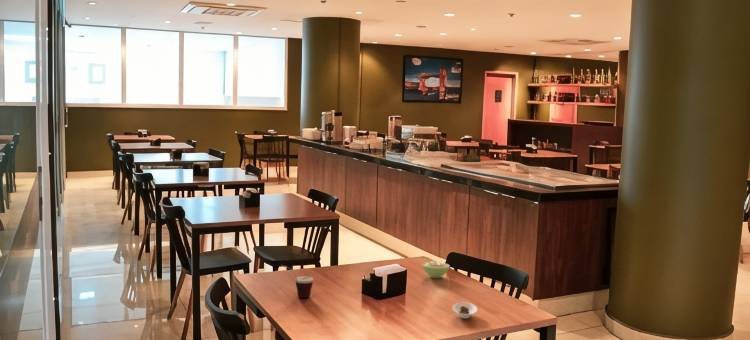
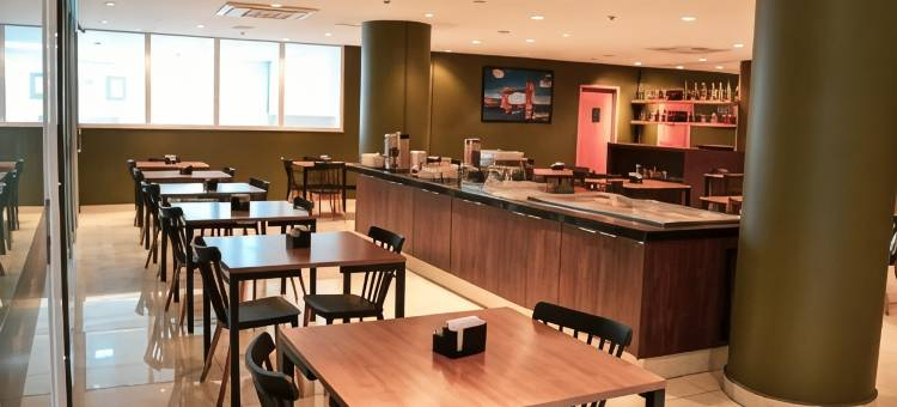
- cup [280,264,314,299]
- sugar bowl [421,259,451,279]
- saucer [452,301,478,319]
